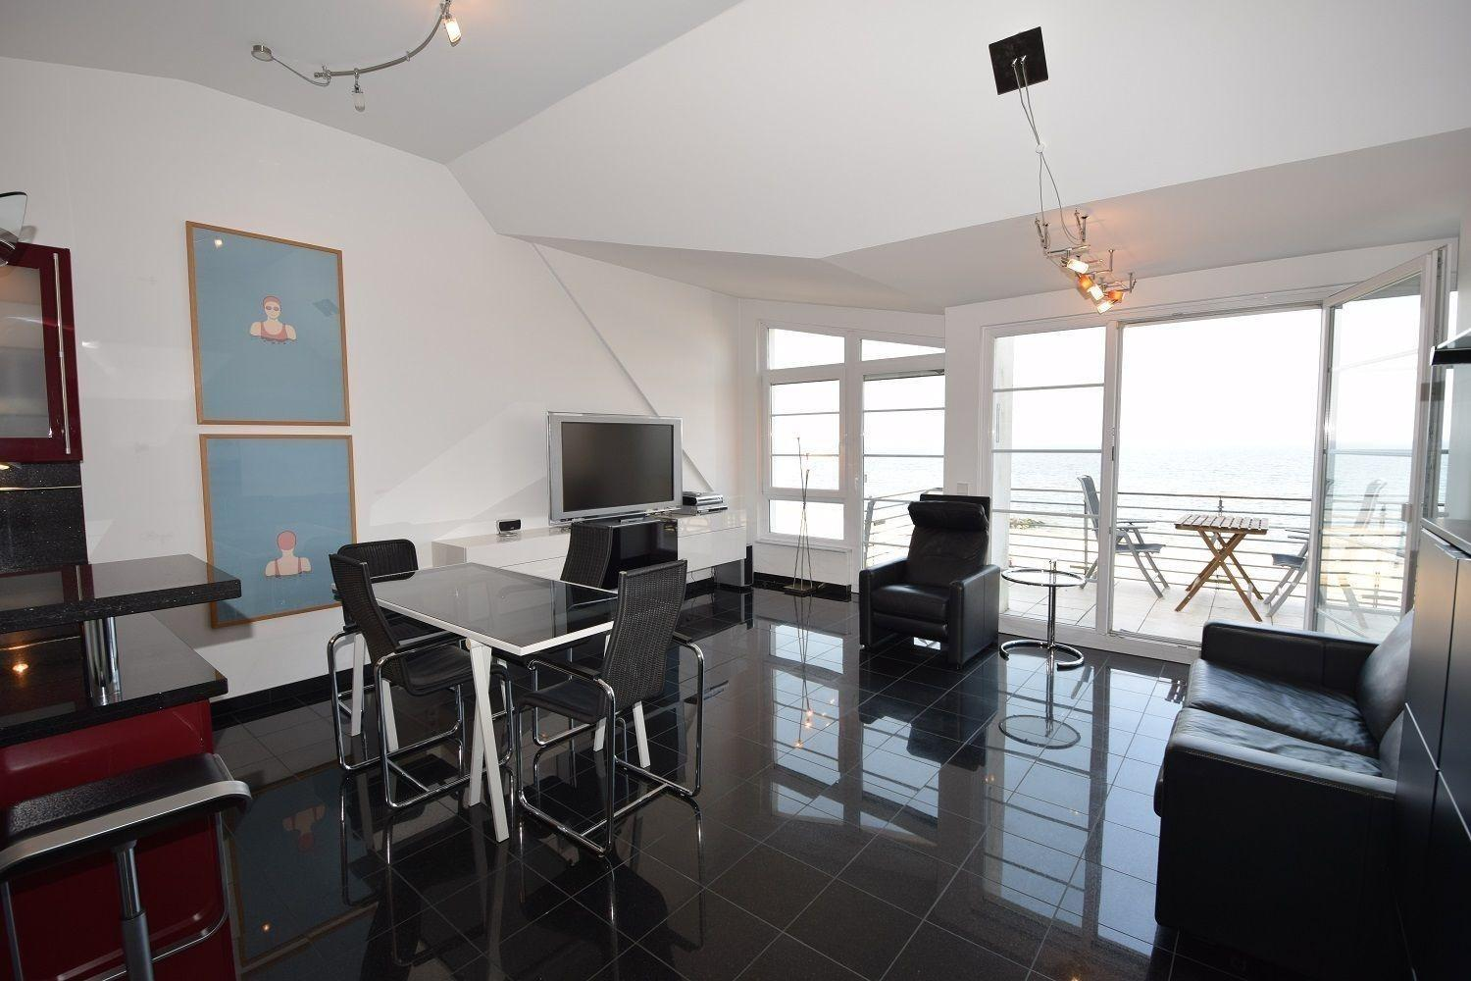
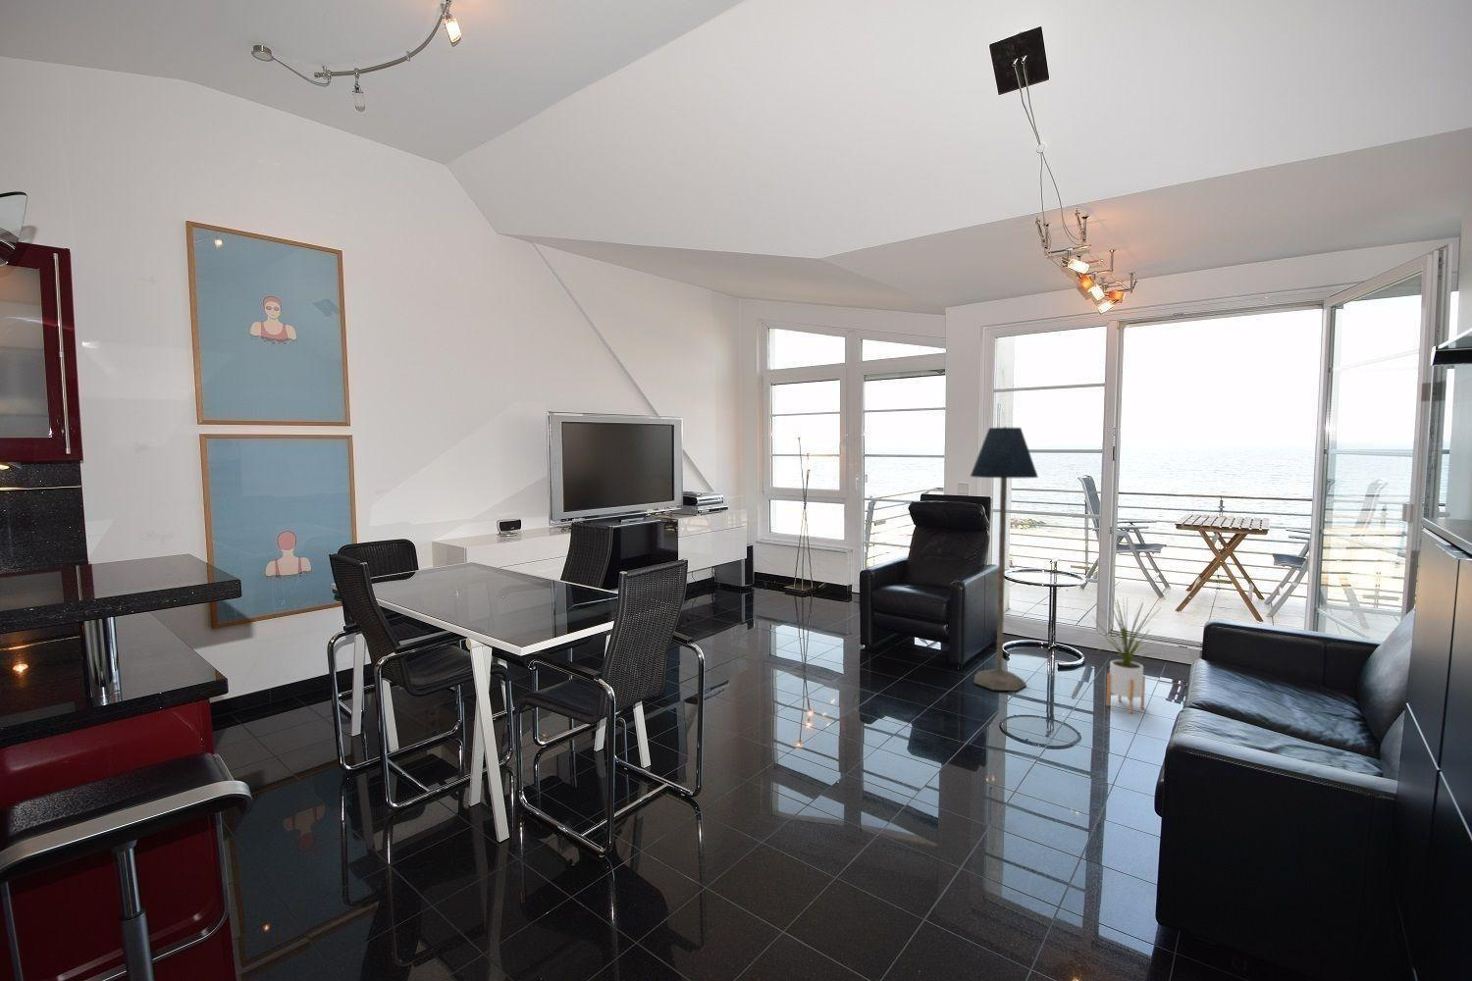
+ house plant [1091,593,1165,714]
+ floor lamp [969,426,1039,692]
